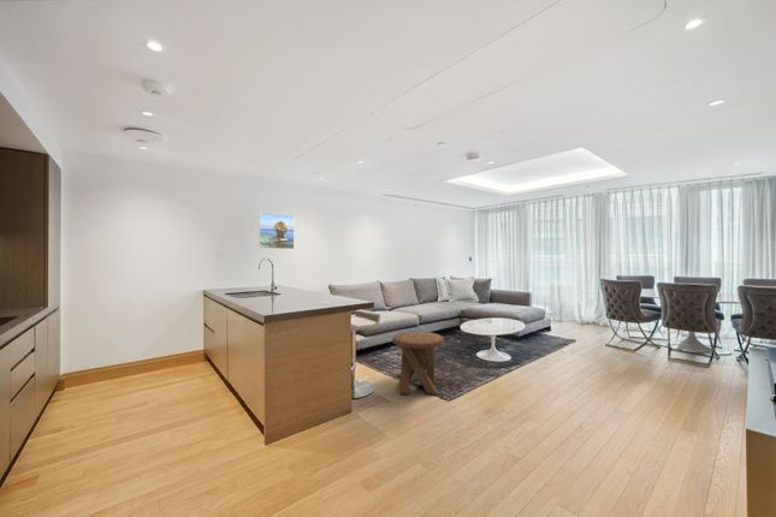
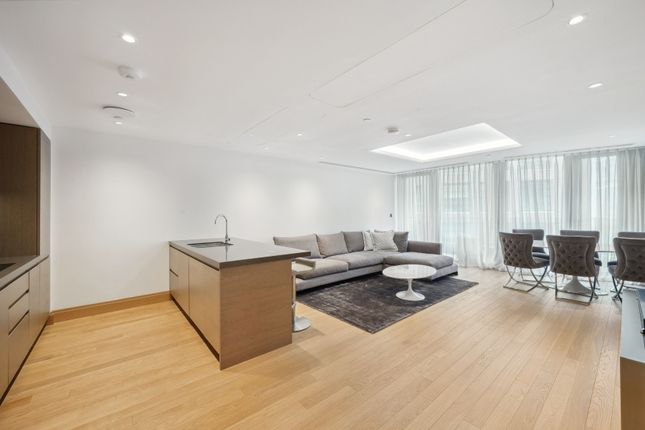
- music stool [392,331,445,397]
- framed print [257,210,295,250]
